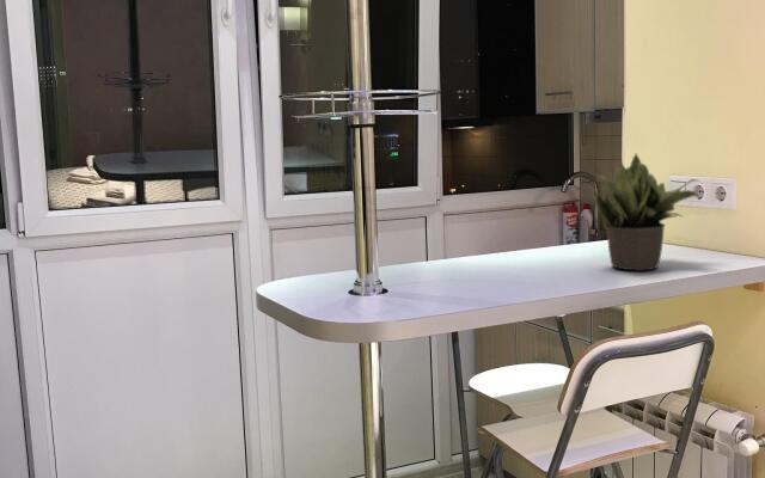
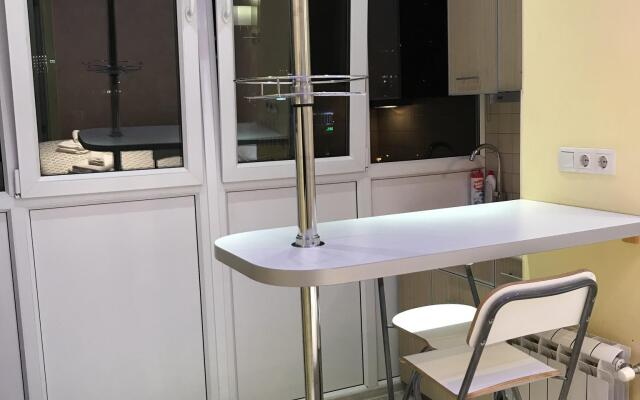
- potted plant [587,153,700,272]
